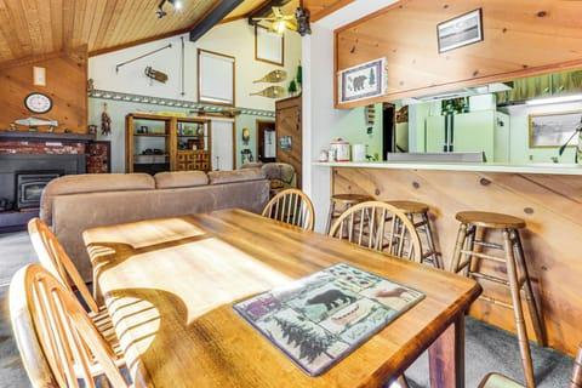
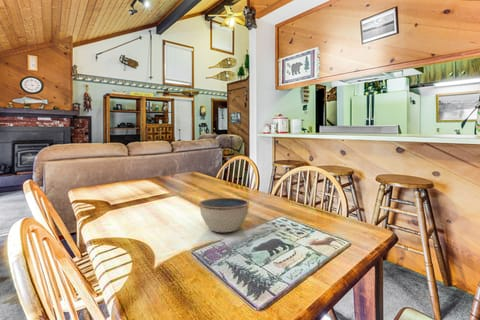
+ bowl [199,197,250,233]
